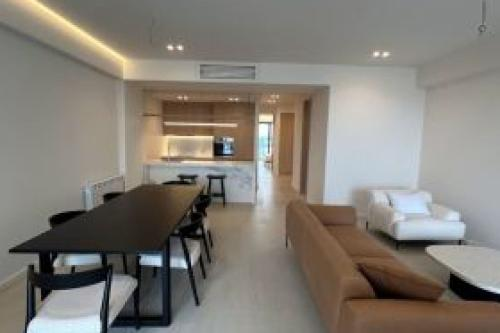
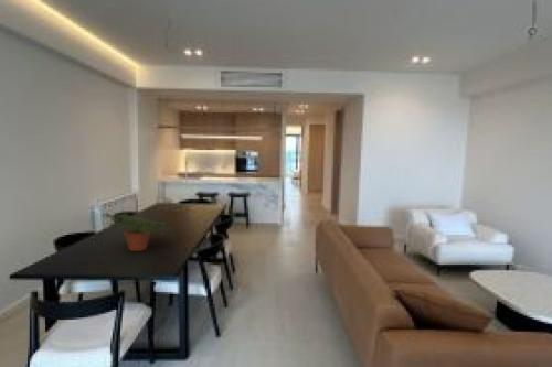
+ potted plant [102,211,173,252]
